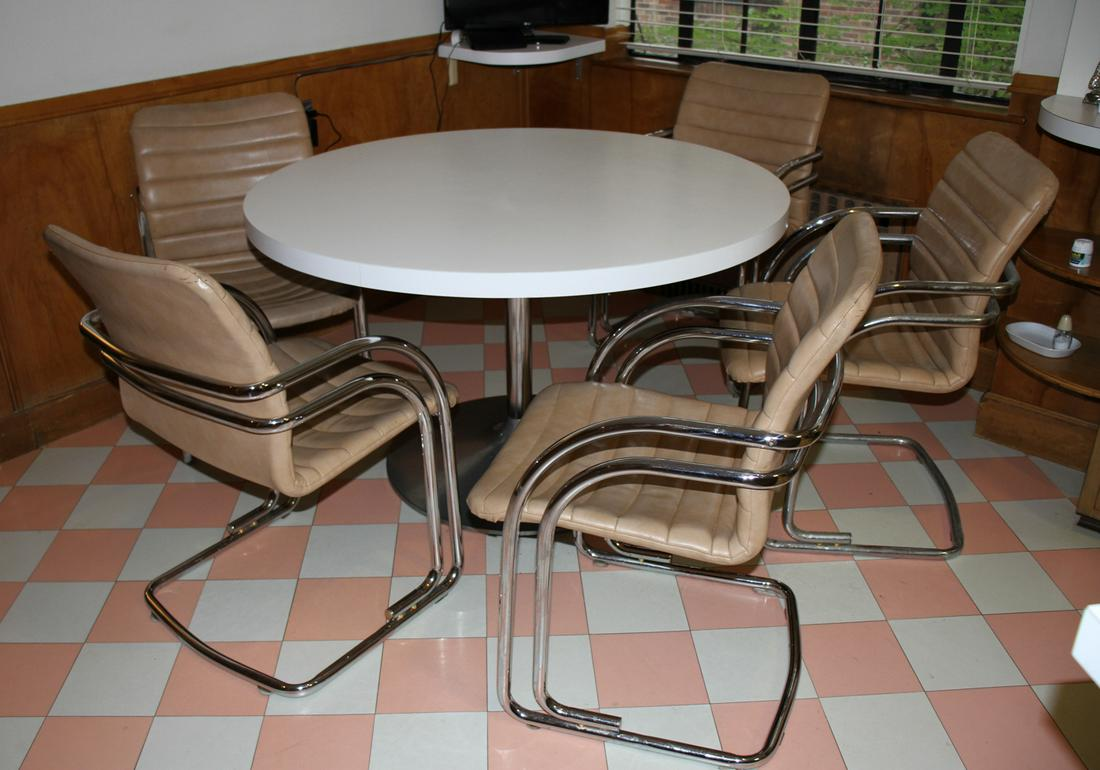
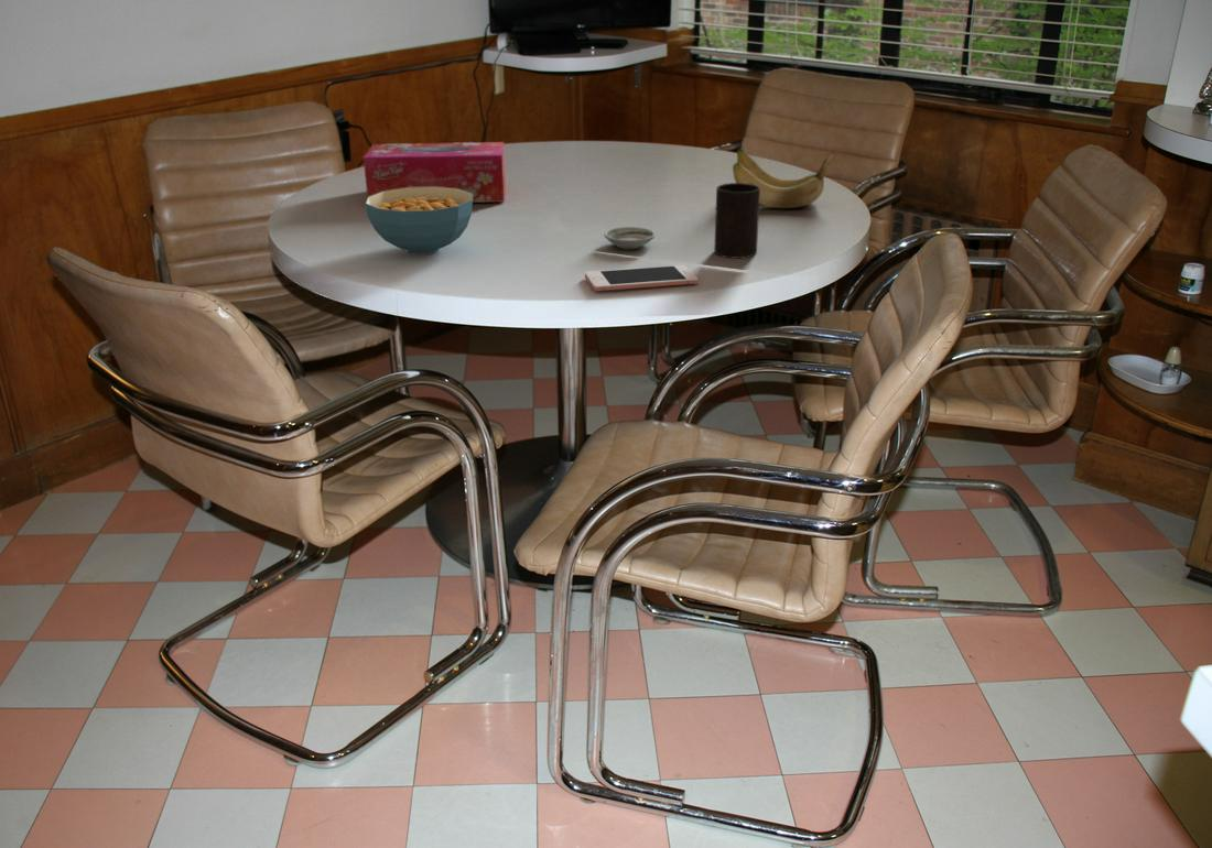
+ cup [713,182,760,260]
+ cell phone [584,264,699,292]
+ saucer [603,226,657,250]
+ banana [732,146,835,209]
+ cereal bowl [364,187,474,256]
+ tissue box [362,141,507,204]
